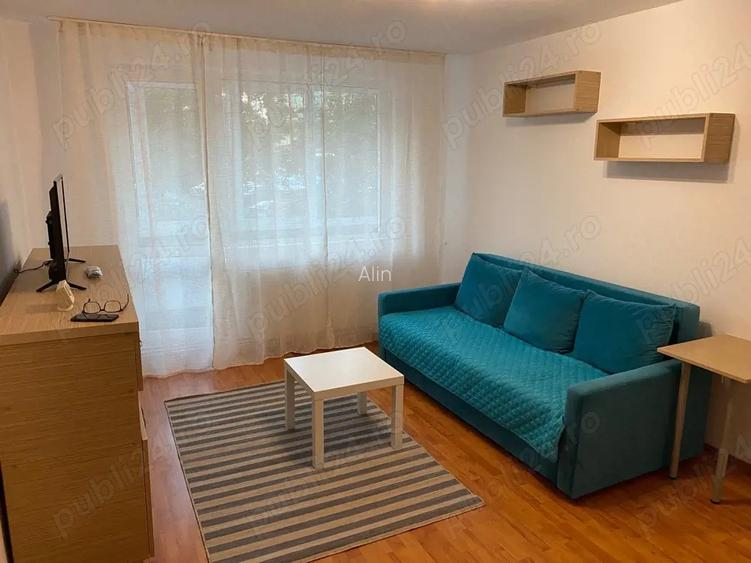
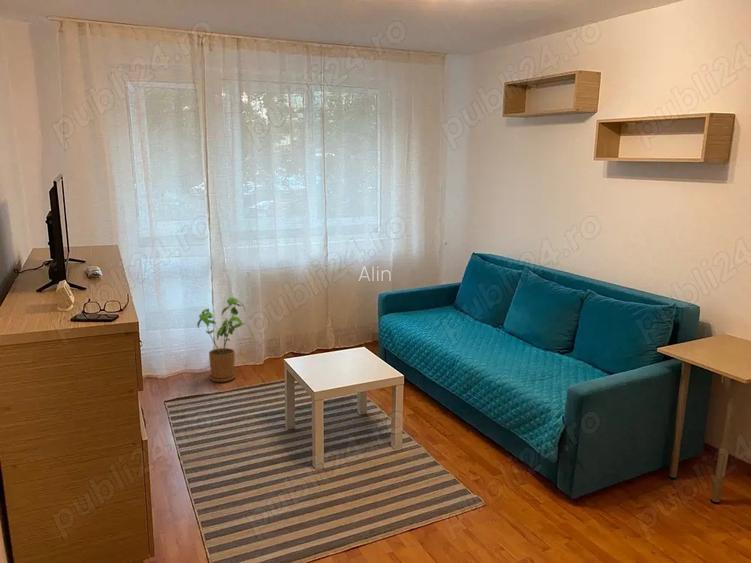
+ house plant [196,296,246,383]
